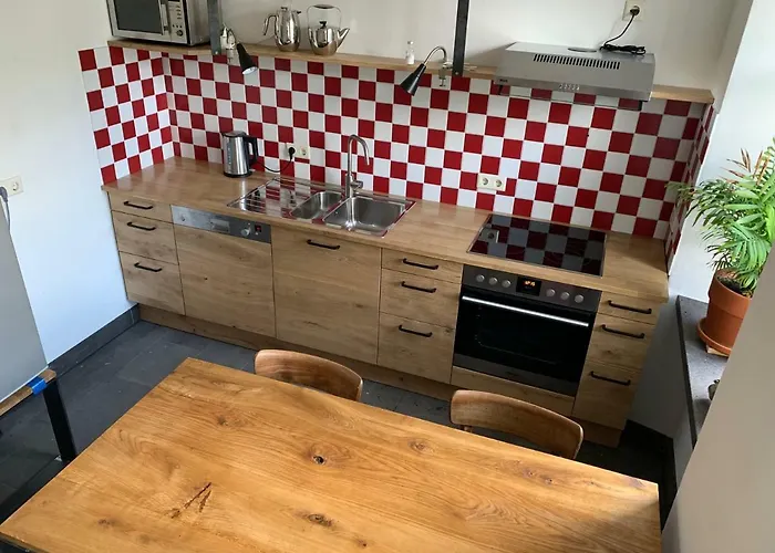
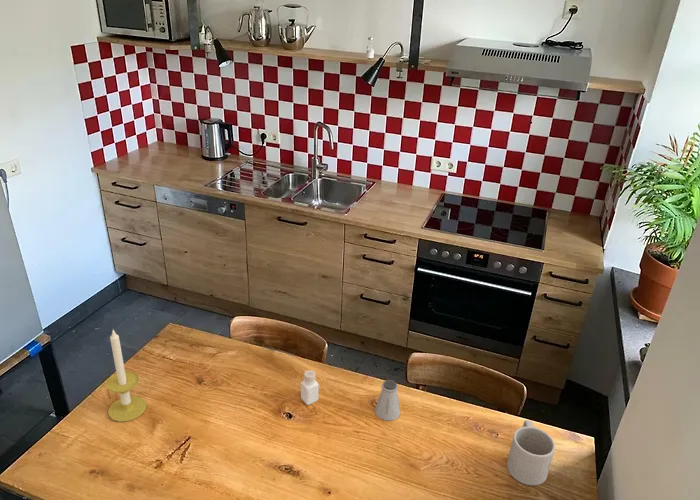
+ candle [105,329,147,423]
+ saltshaker [374,379,401,422]
+ pepper shaker [300,369,320,406]
+ mug [506,419,556,486]
